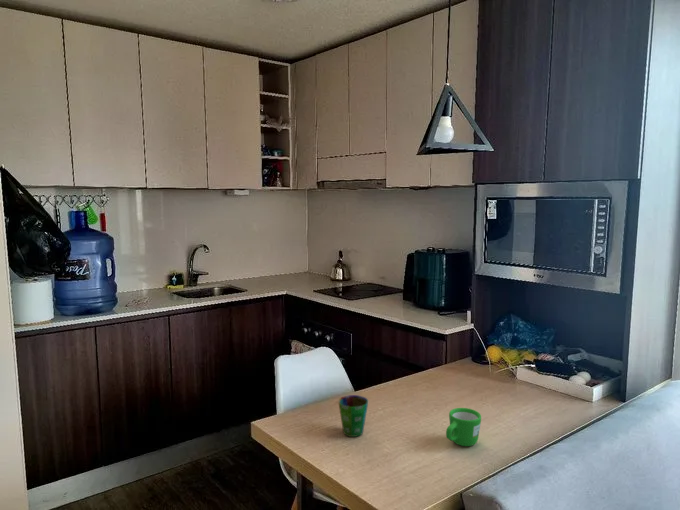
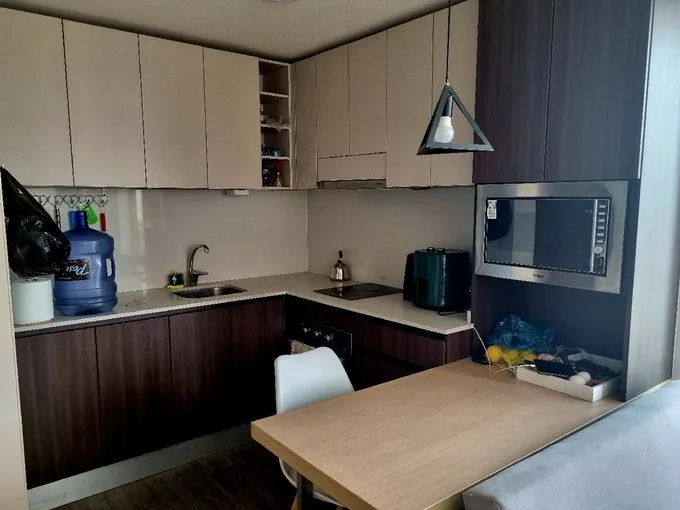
- mug [445,407,482,447]
- cup [337,394,369,438]
